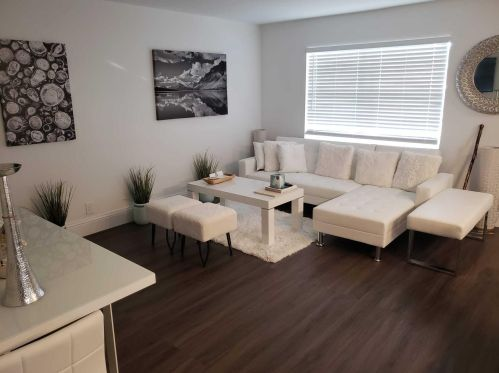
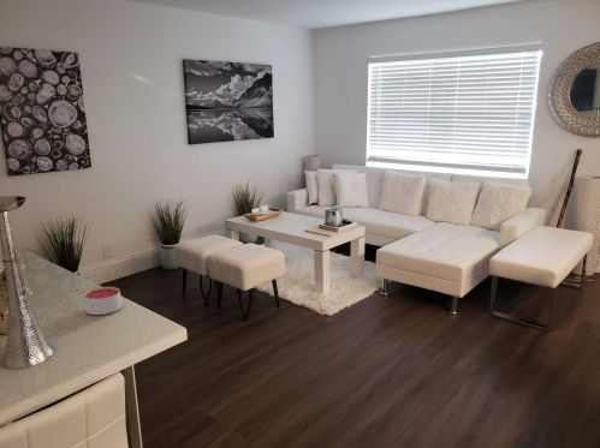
+ candle [83,286,123,316]
